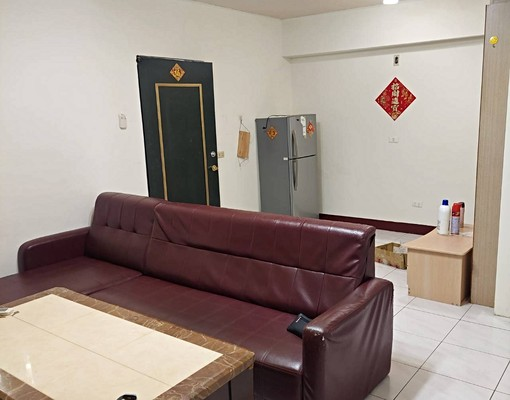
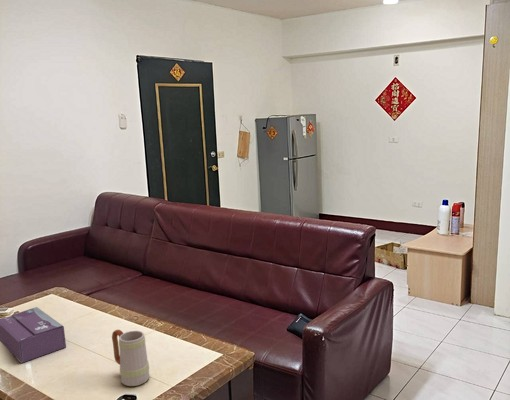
+ mug [111,329,150,387]
+ tissue box [0,306,67,364]
